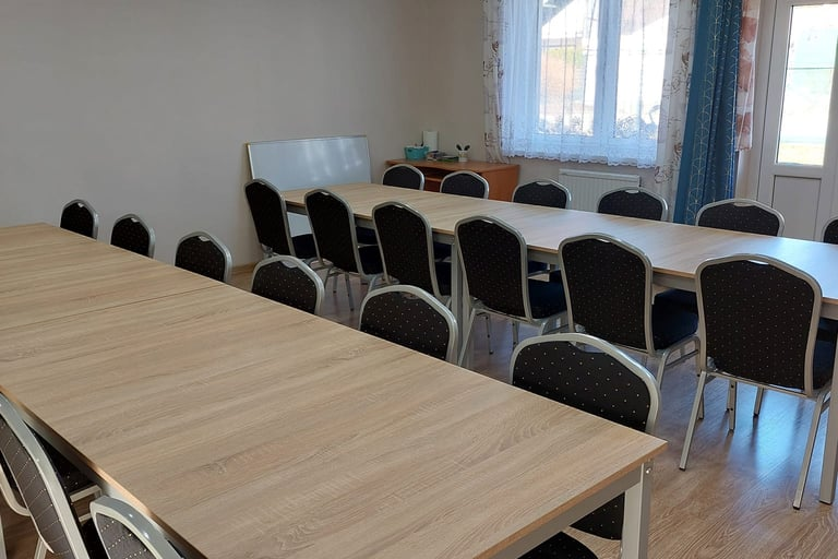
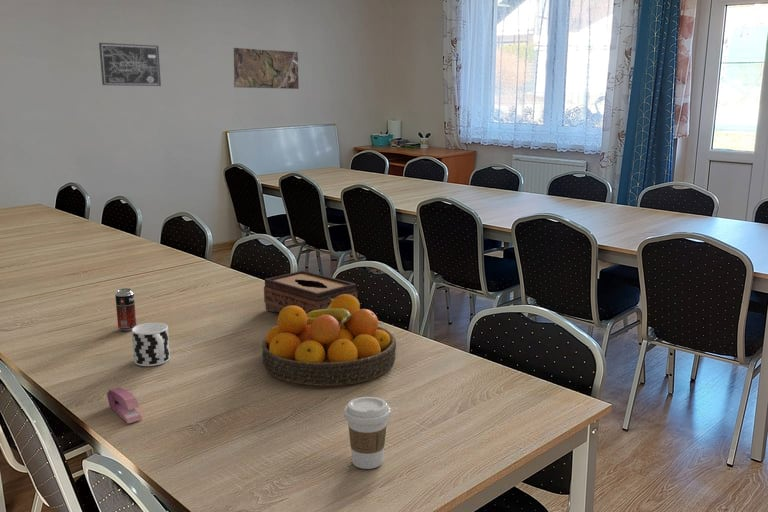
+ wall art [98,42,162,87]
+ tissue box [263,270,358,314]
+ stapler [106,387,143,424]
+ cup [131,322,171,367]
+ fruit bowl [261,294,397,387]
+ map [233,47,300,90]
+ coffee cup [343,396,392,470]
+ beverage can [114,287,137,332]
